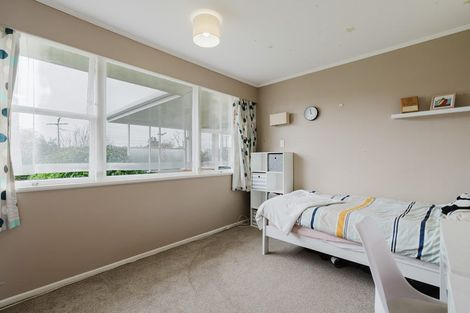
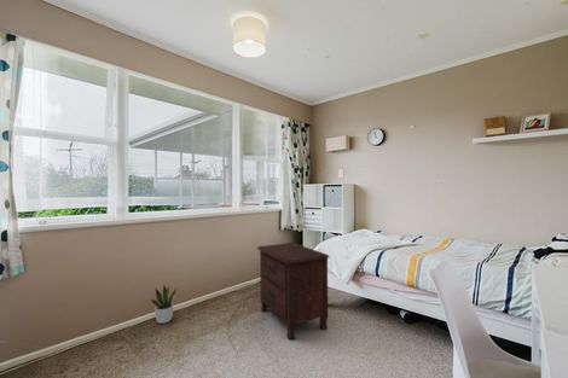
+ potted plant [150,284,178,325]
+ nightstand [255,242,331,341]
